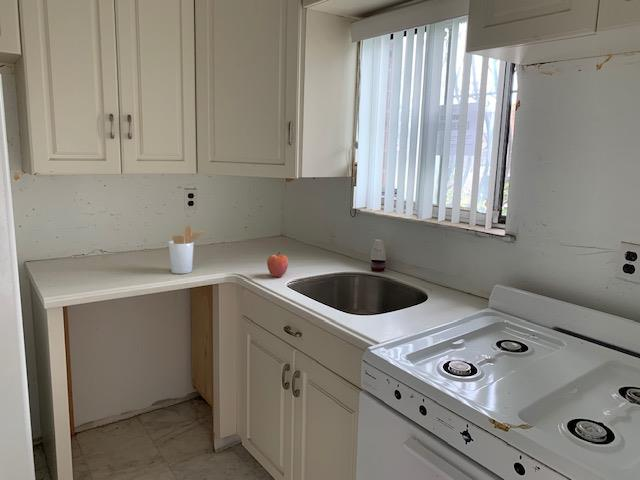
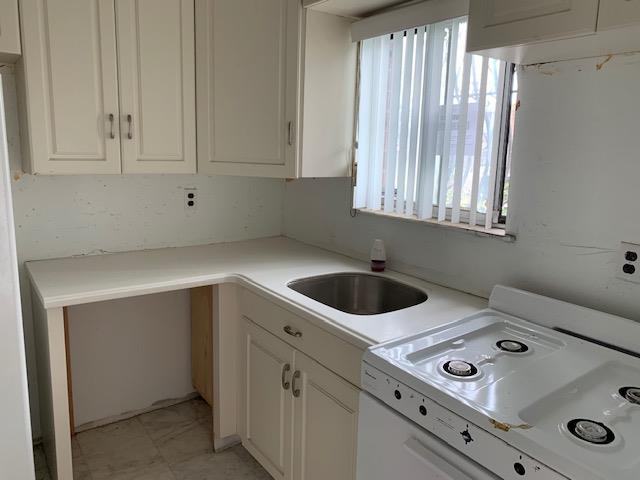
- apple [266,251,289,278]
- utensil holder [168,225,207,275]
